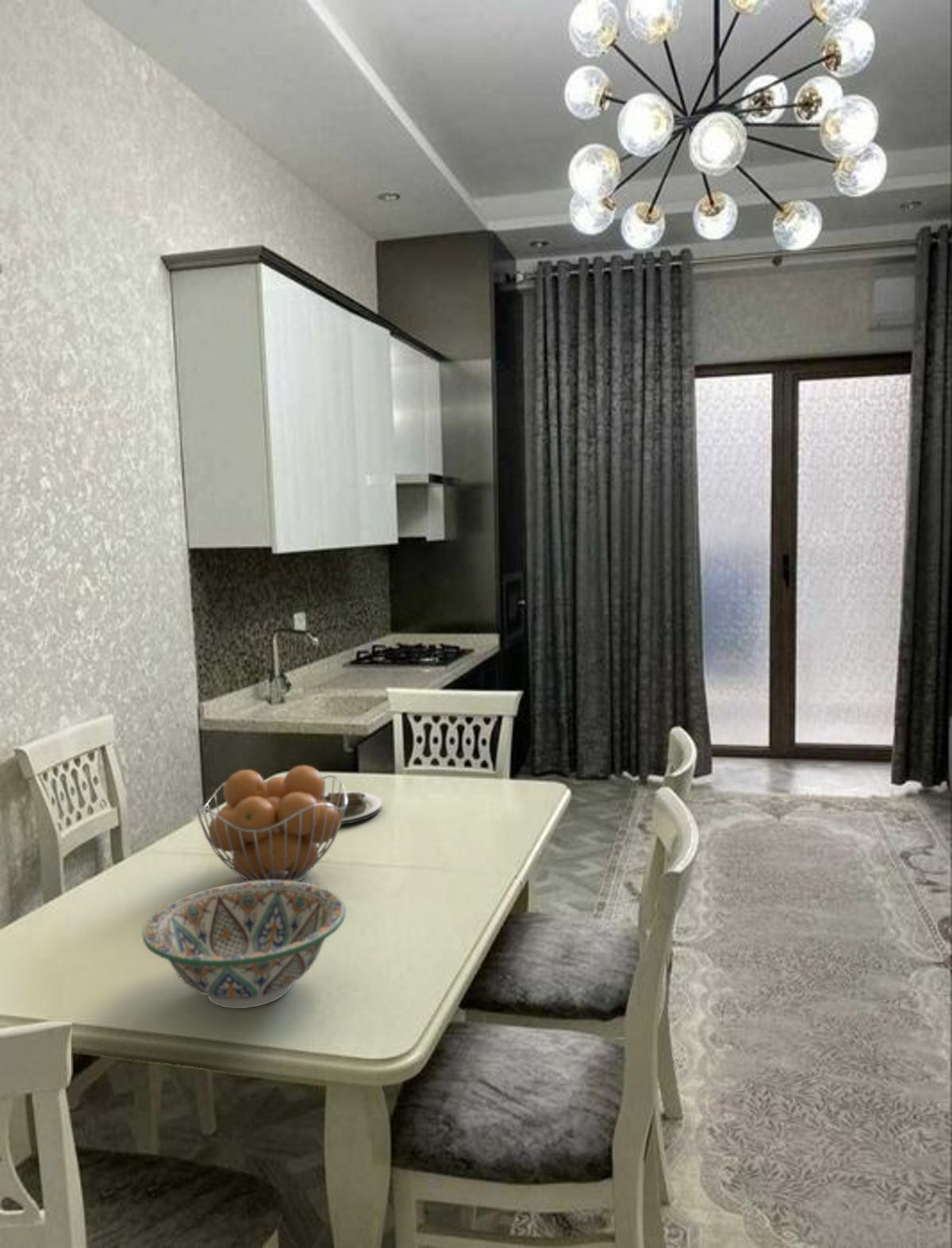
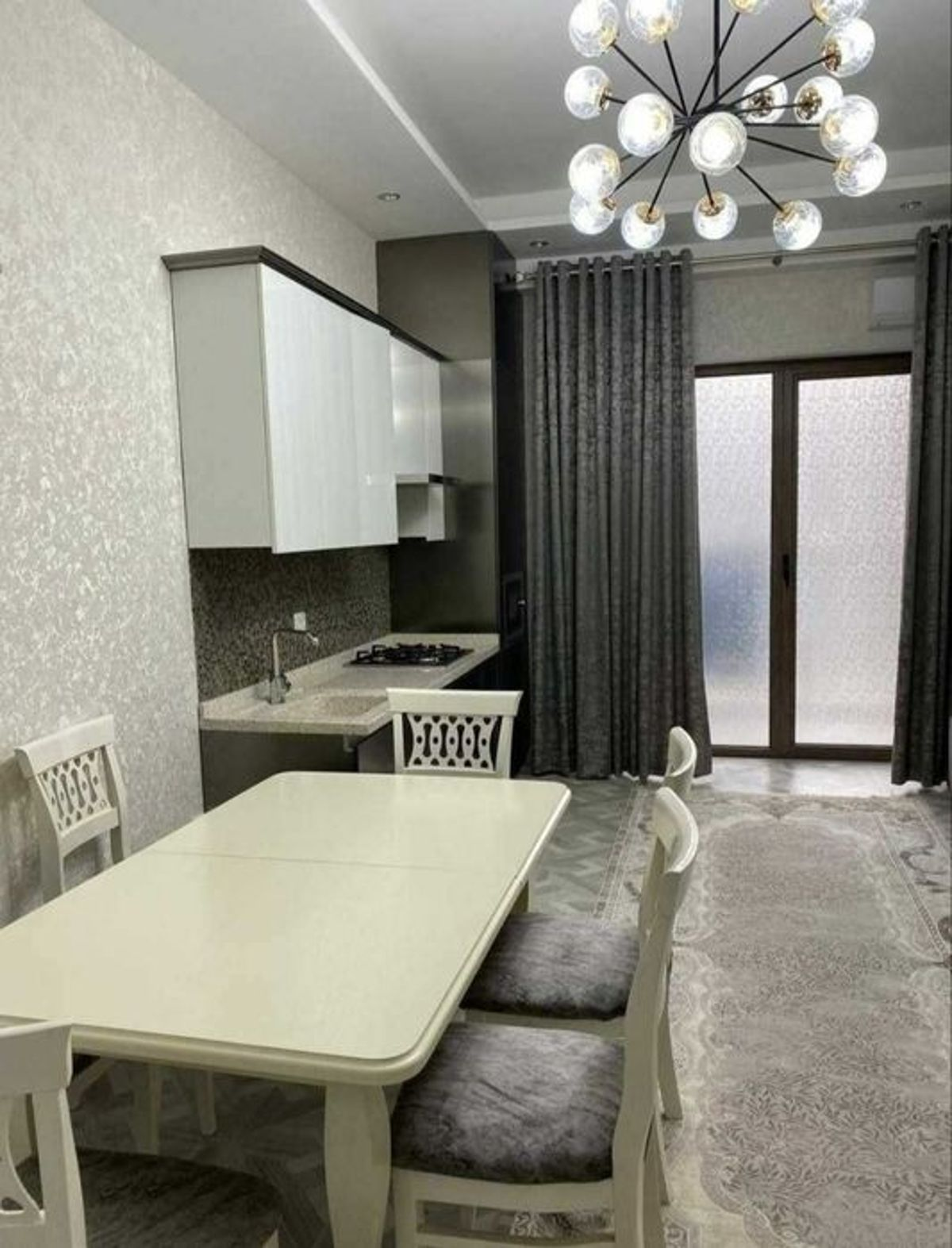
- plate [320,790,382,825]
- fruit basket [196,765,347,882]
- decorative bowl [142,881,347,1009]
